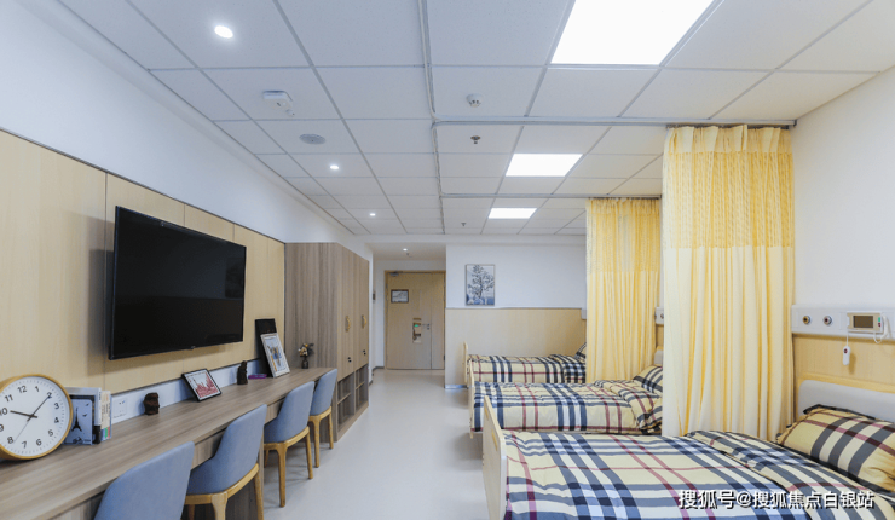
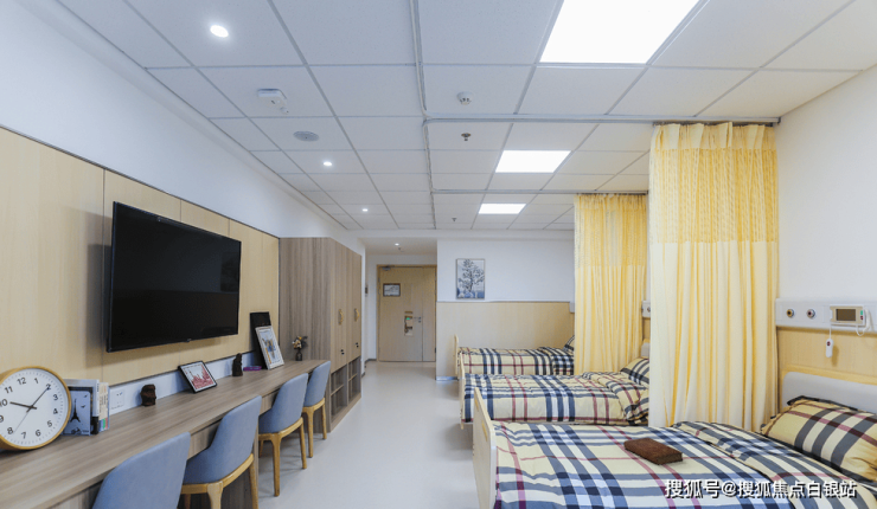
+ bible [622,437,684,465]
